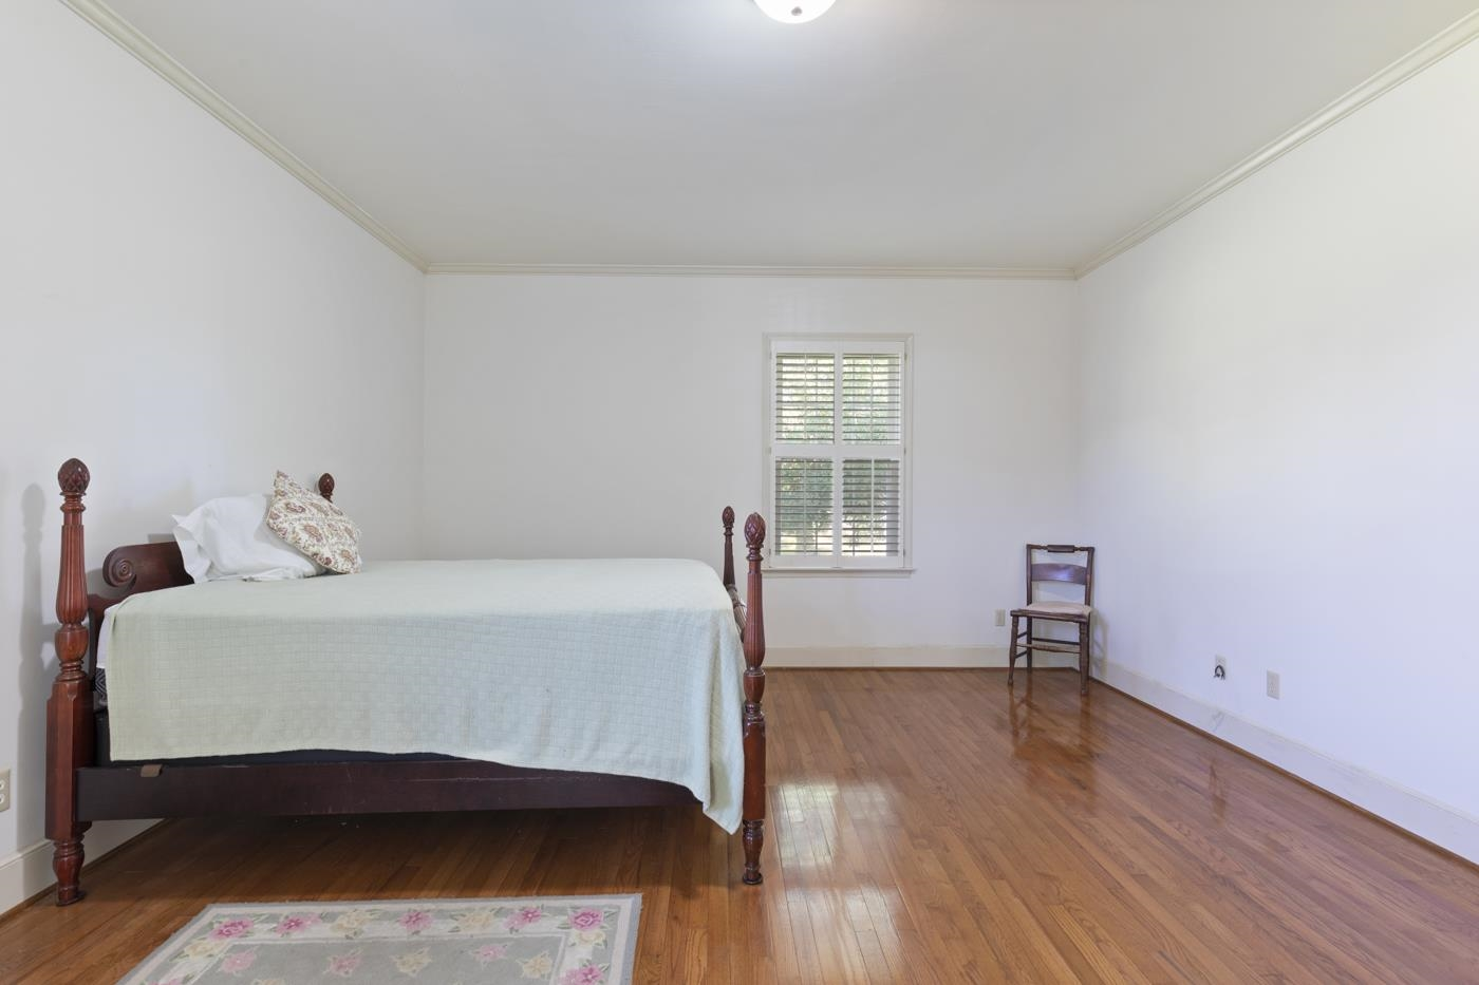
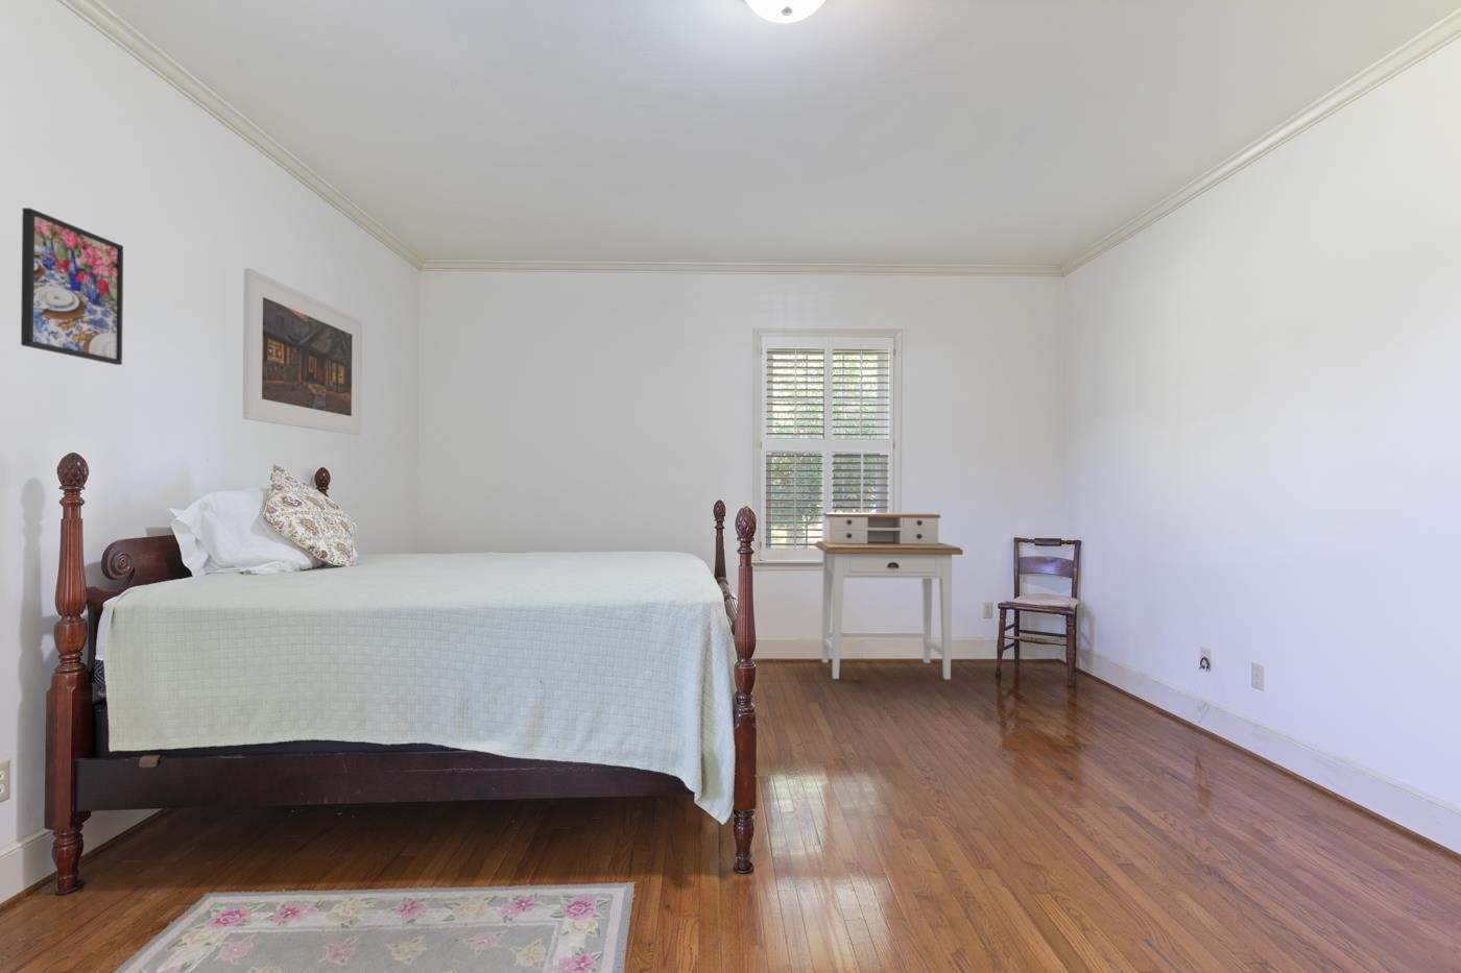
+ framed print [20,206,124,366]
+ desk [814,513,965,680]
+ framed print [242,267,363,435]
